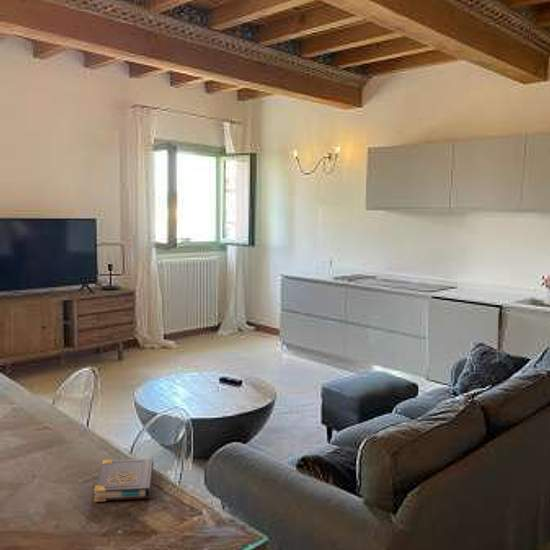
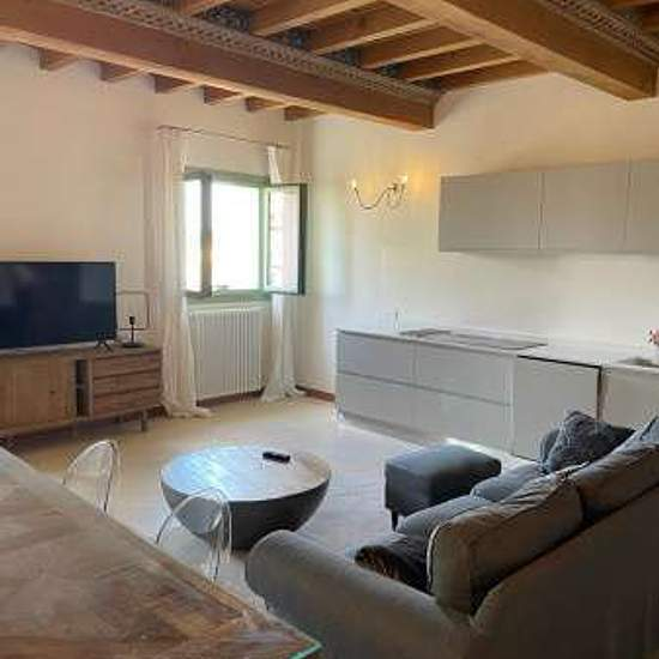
- book [93,458,155,503]
